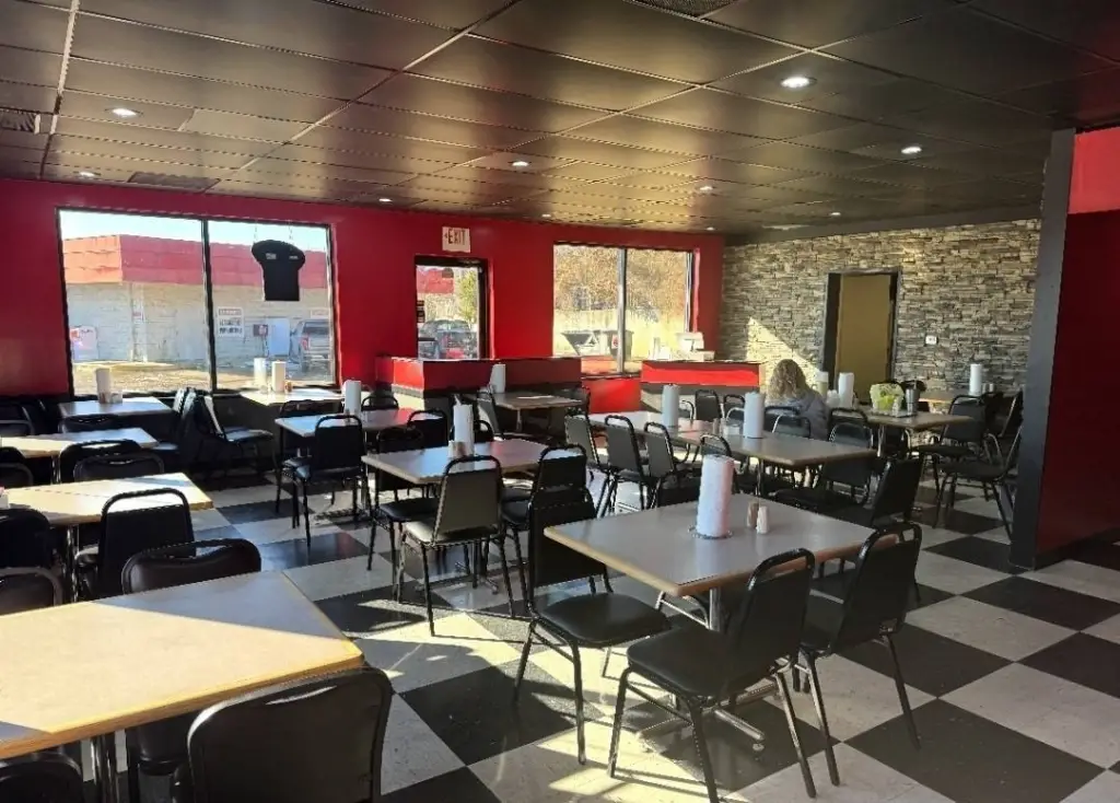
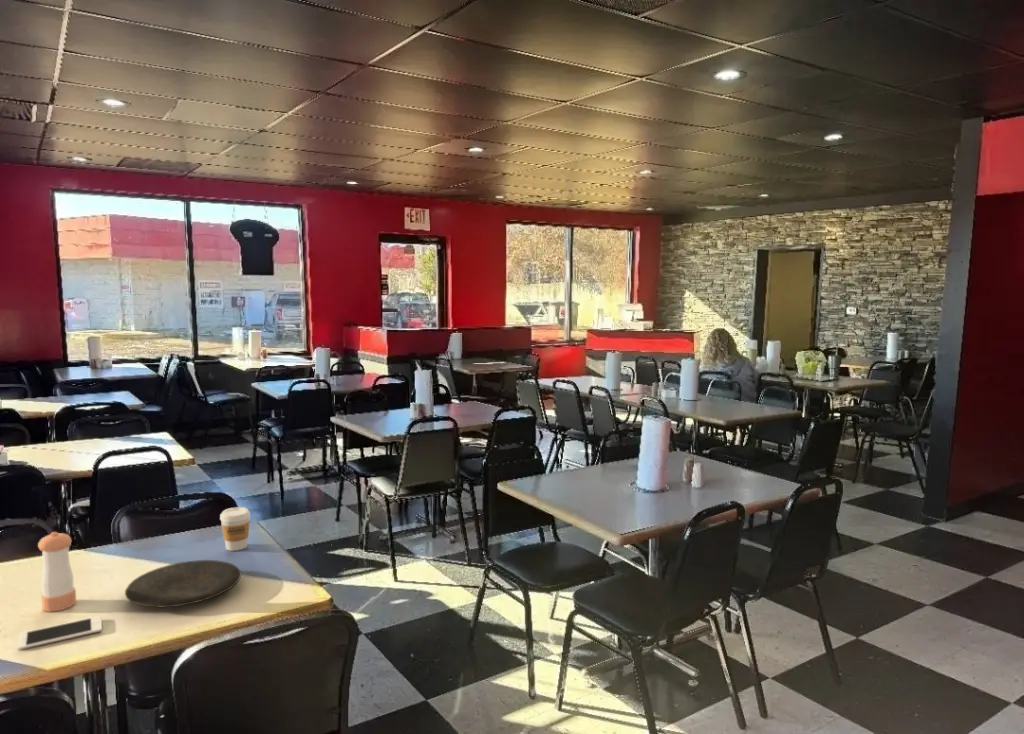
+ pepper shaker [37,531,77,613]
+ cell phone [17,615,103,651]
+ coffee cup [219,506,251,552]
+ plate [124,559,242,608]
